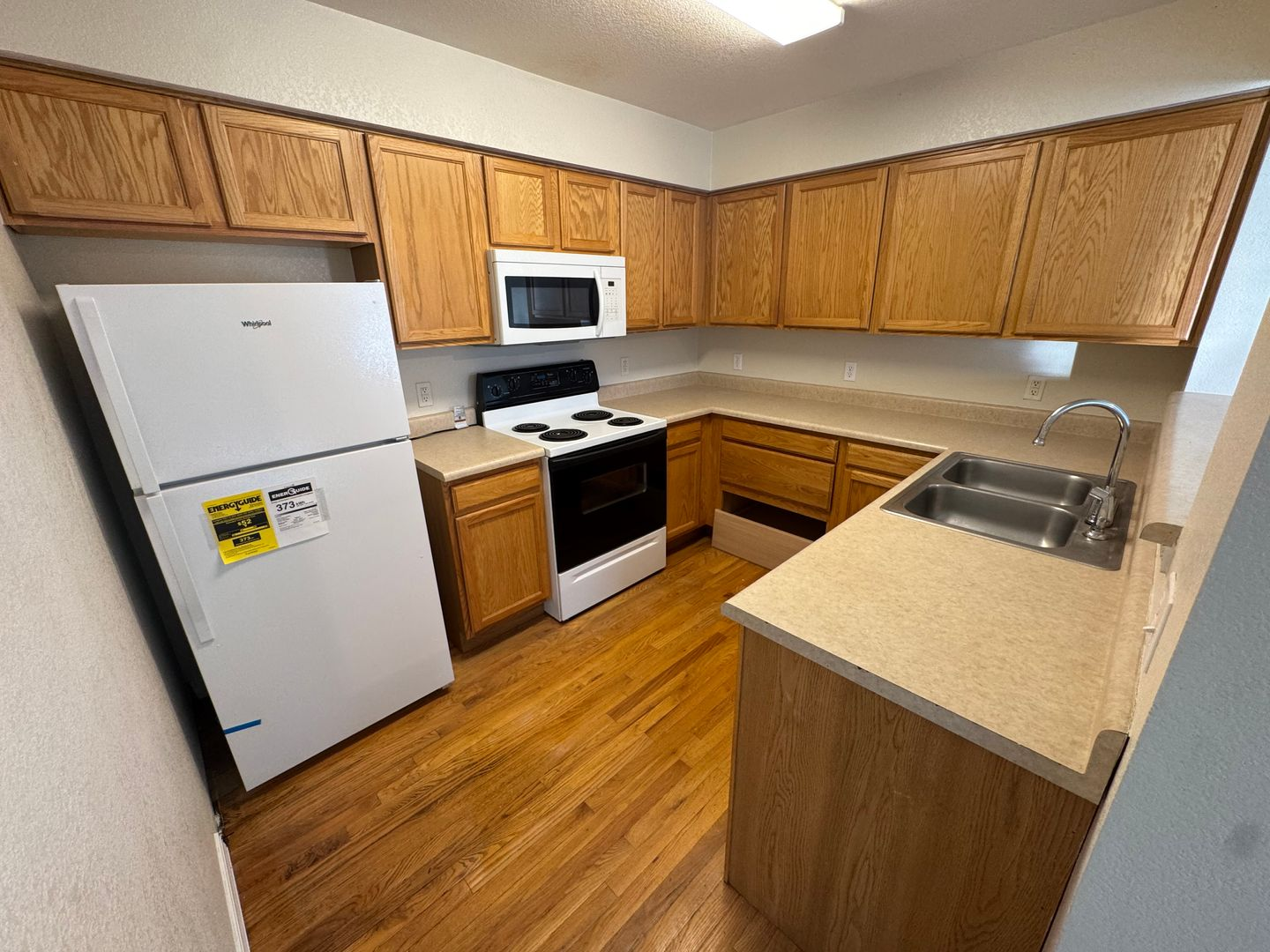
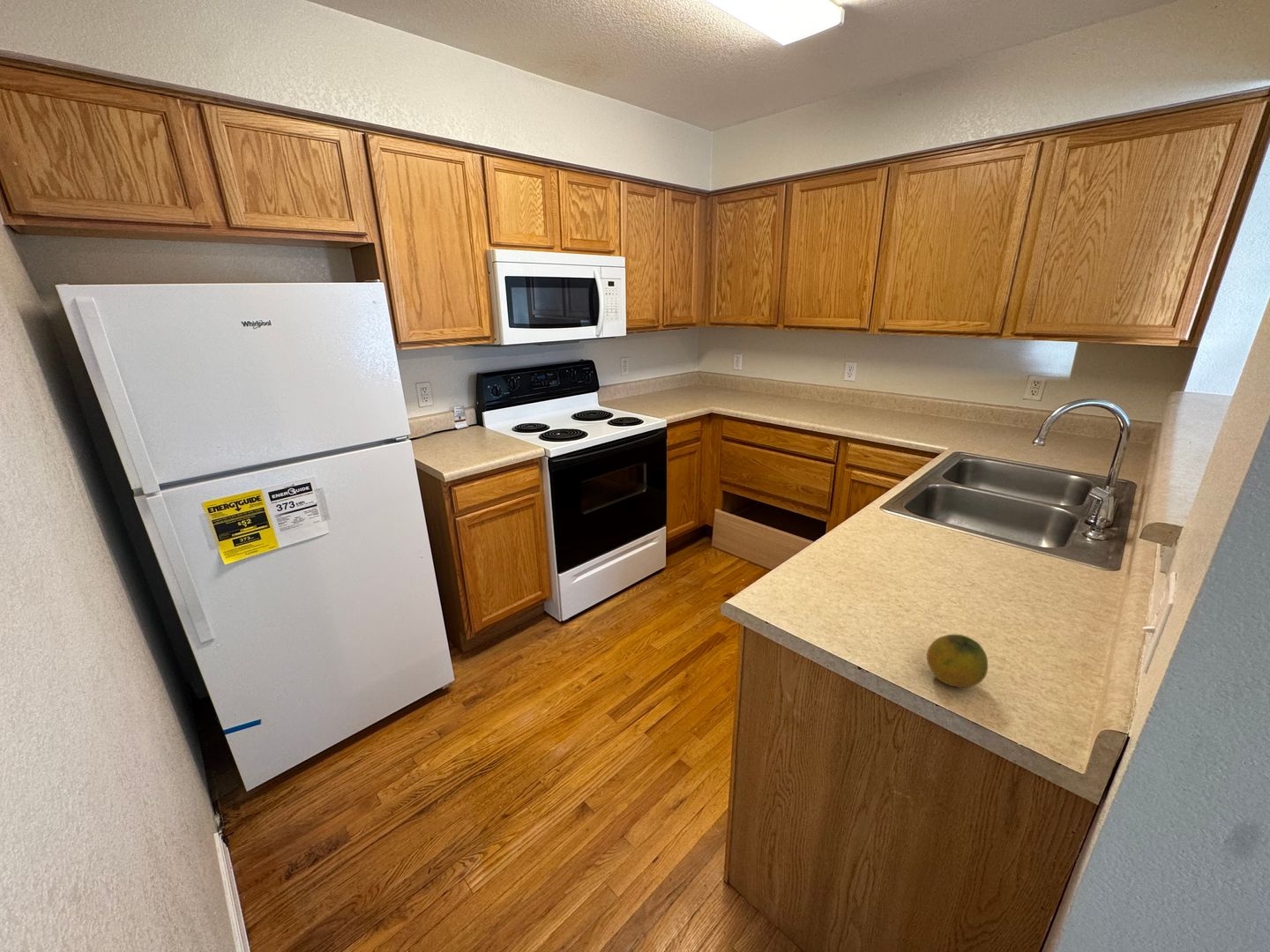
+ fruit [926,634,989,688]
